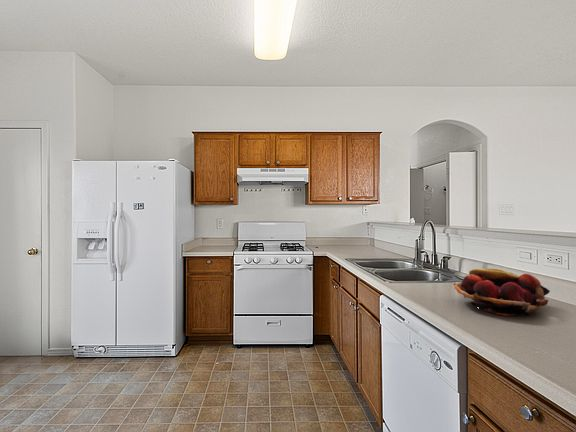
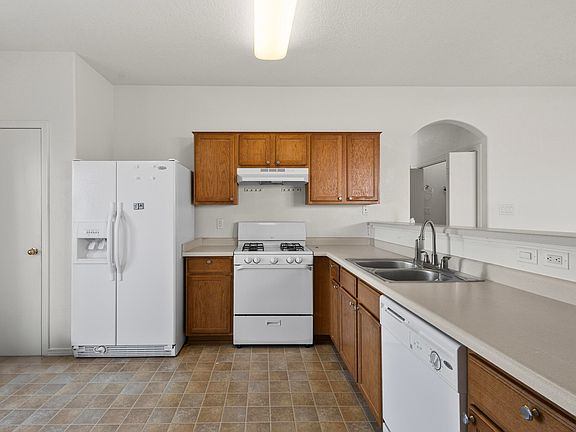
- fruit basket [452,268,551,317]
